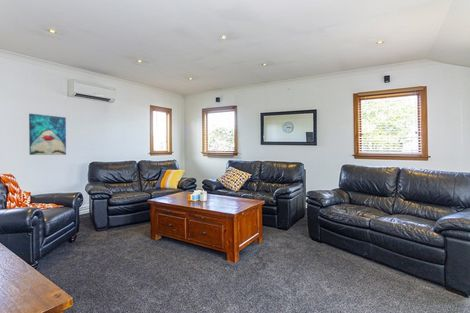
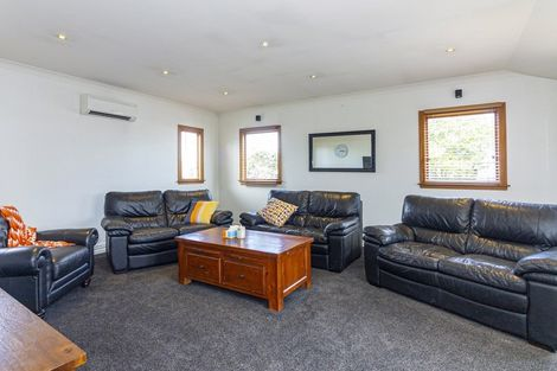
- wall art [28,113,67,156]
